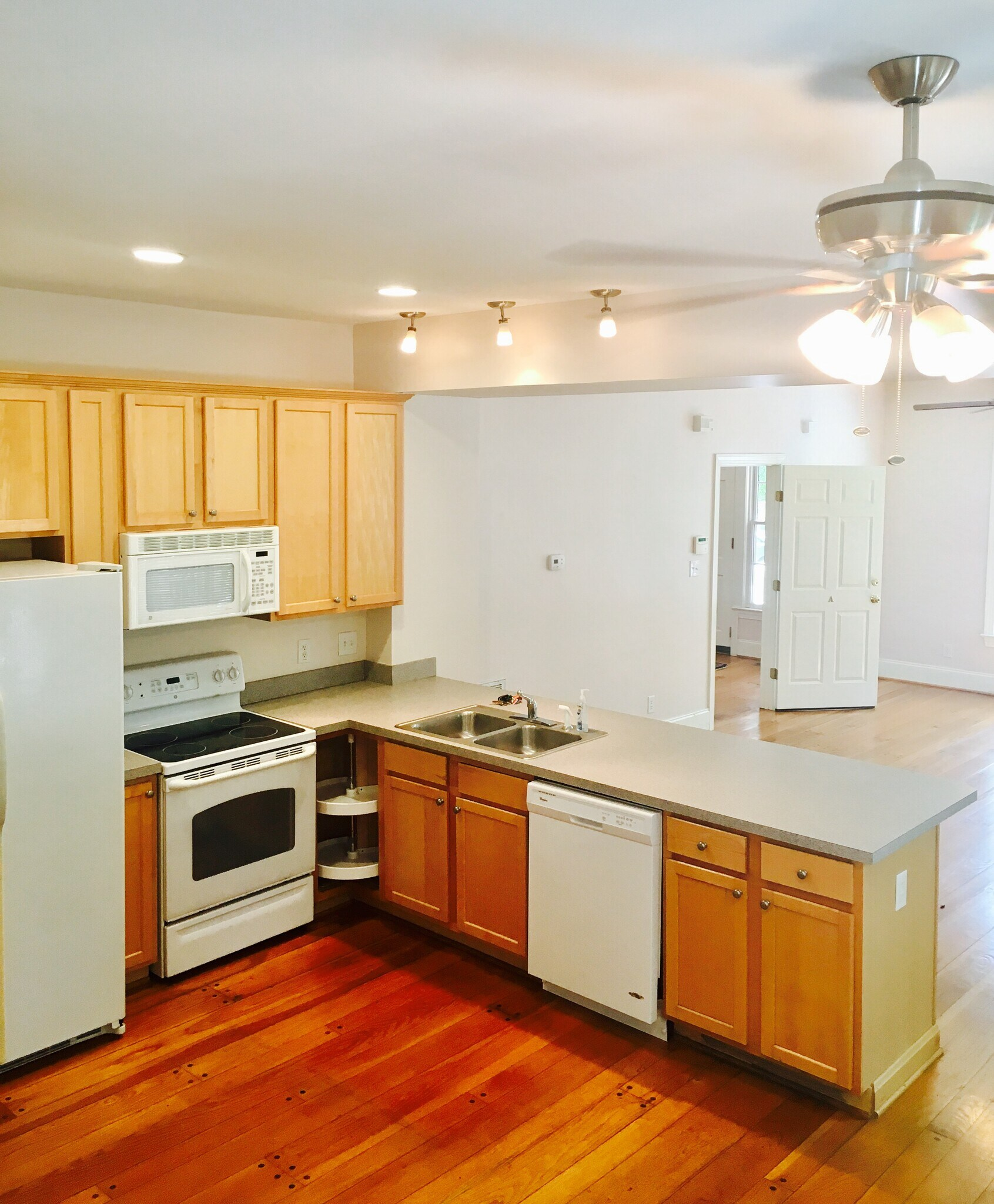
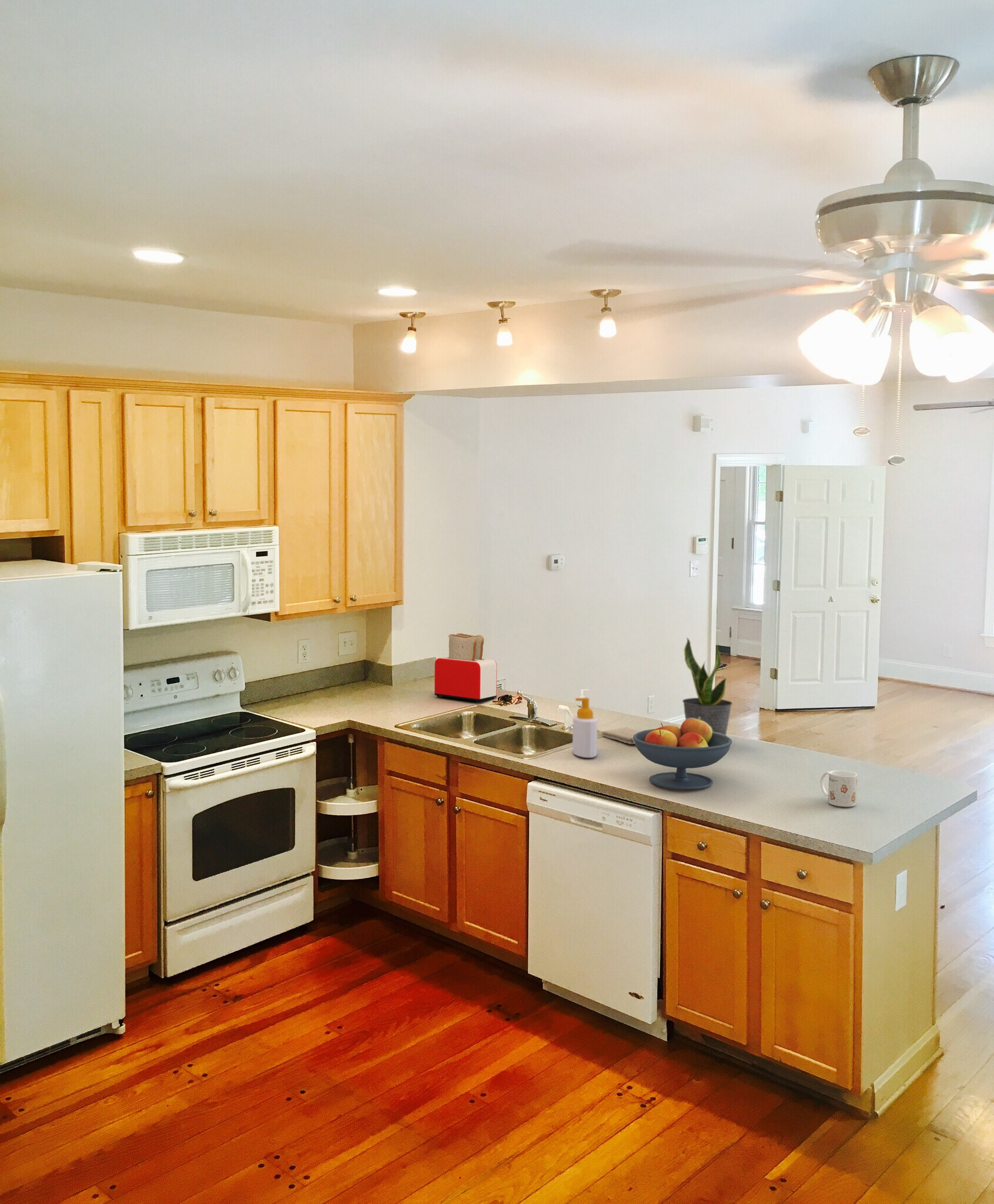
+ potted plant [682,637,733,736]
+ mug [820,770,858,807]
+ washcloth [601,727,642,745]
+ fruit bowl [632,717,732,790]
+ toaster [434,633,497,703]
+ soap bottle [572,697,598,758]
